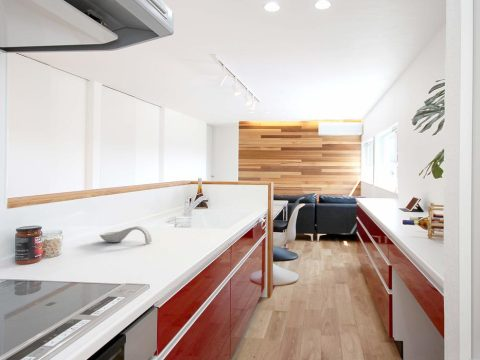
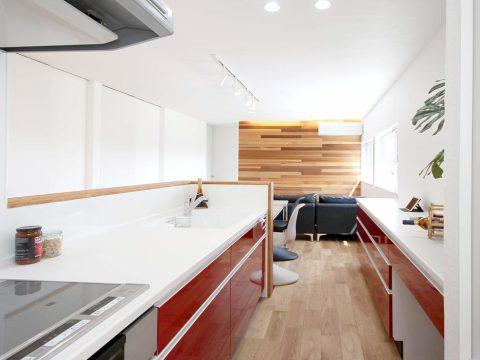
- spoon rest [99,225,153,244]
